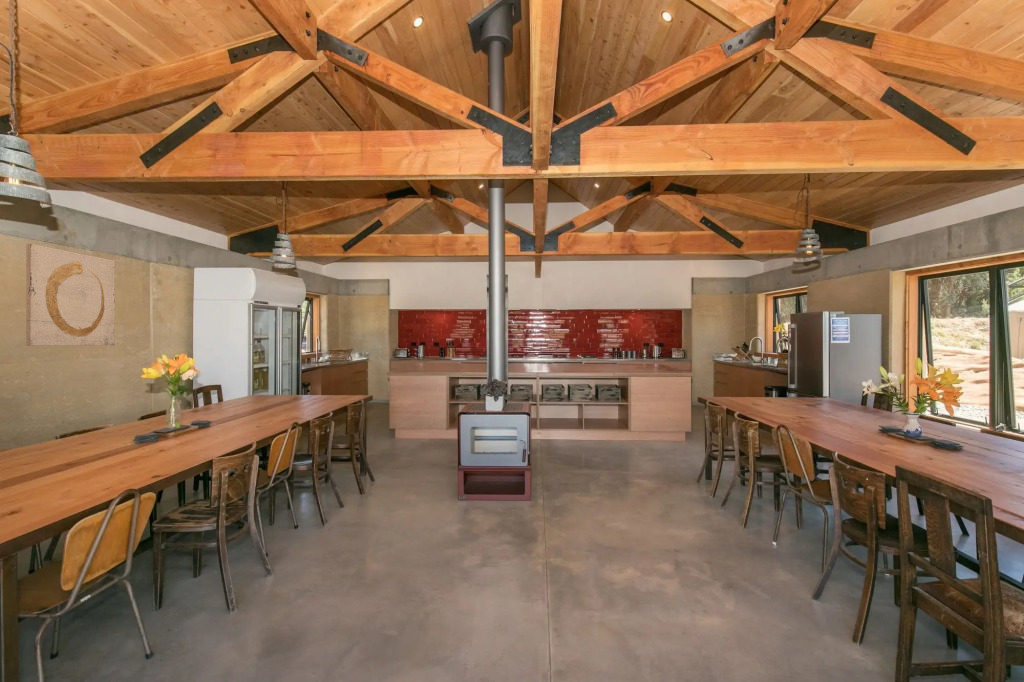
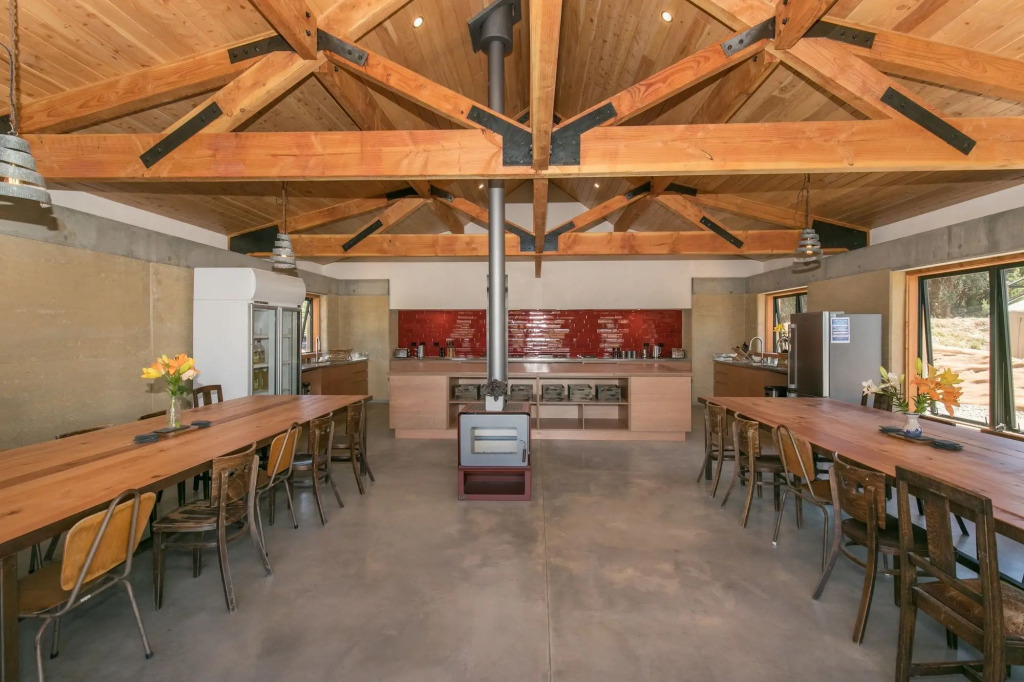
- wall art [25,243,116,347]
